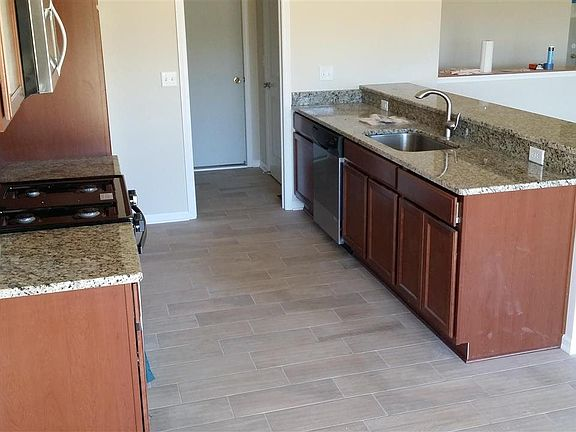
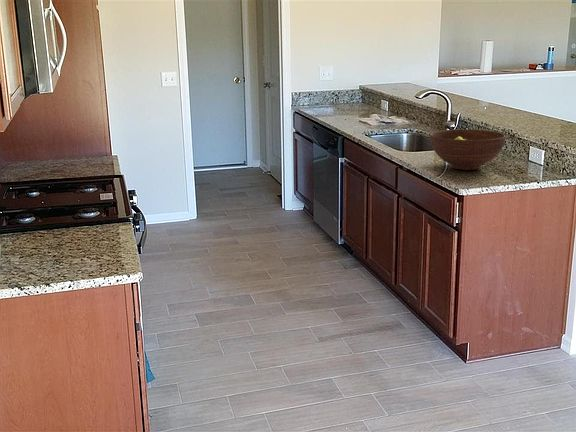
+ fruit bowl [429,128,507,171]
